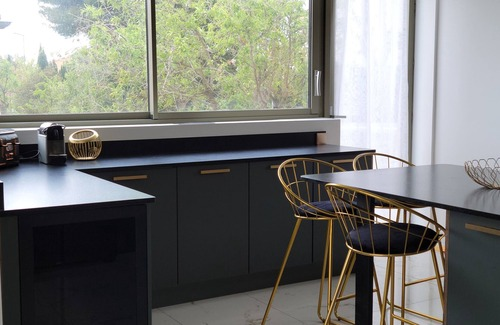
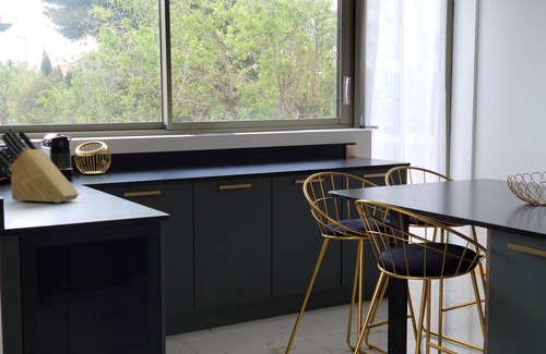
+ knife block [0,126,80,204]
